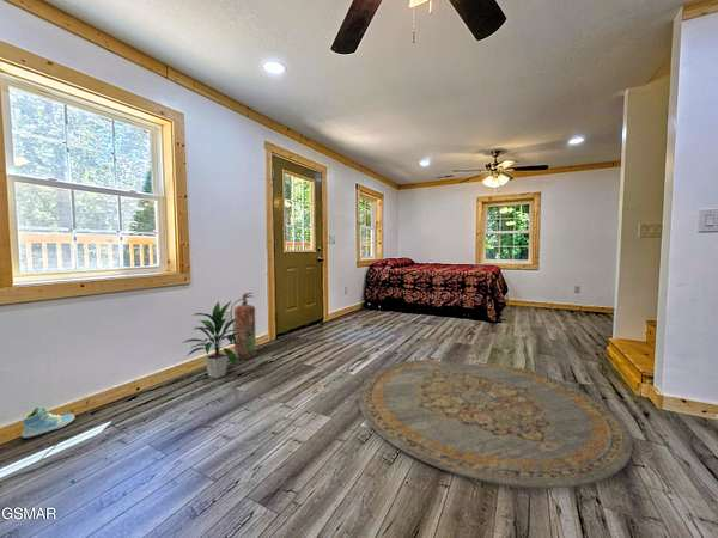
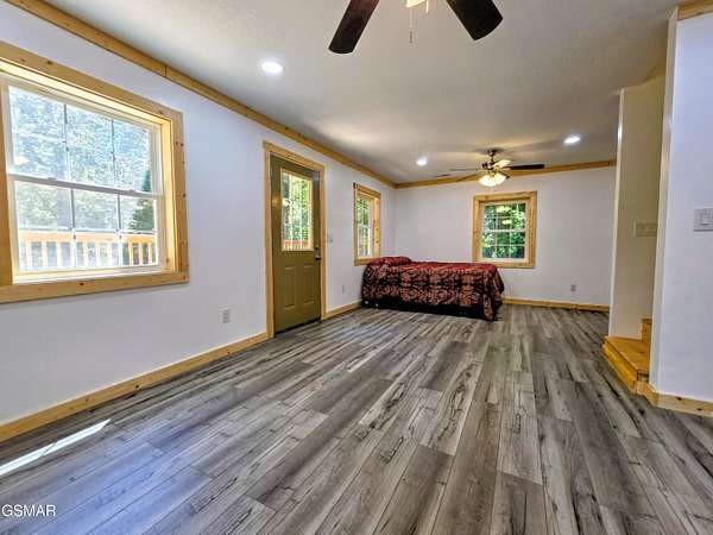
- sneaker [20,406,75,439]
- indoor plant [181,300,243,379]
- rug [357,359,634,489]
- fire extinguisher [230,291,257,361]
